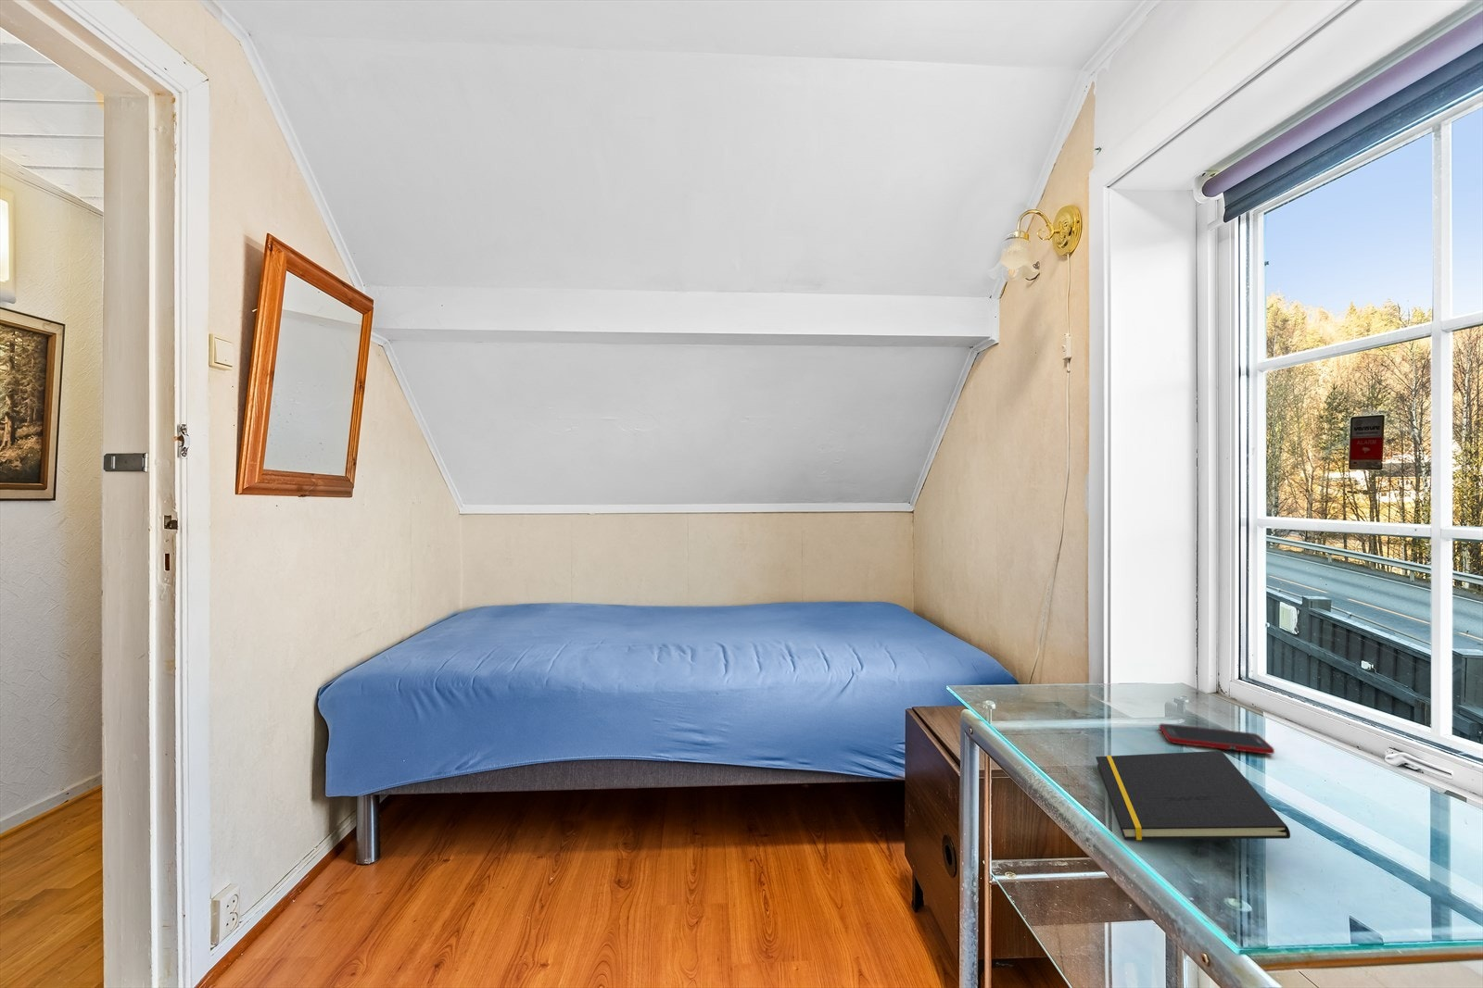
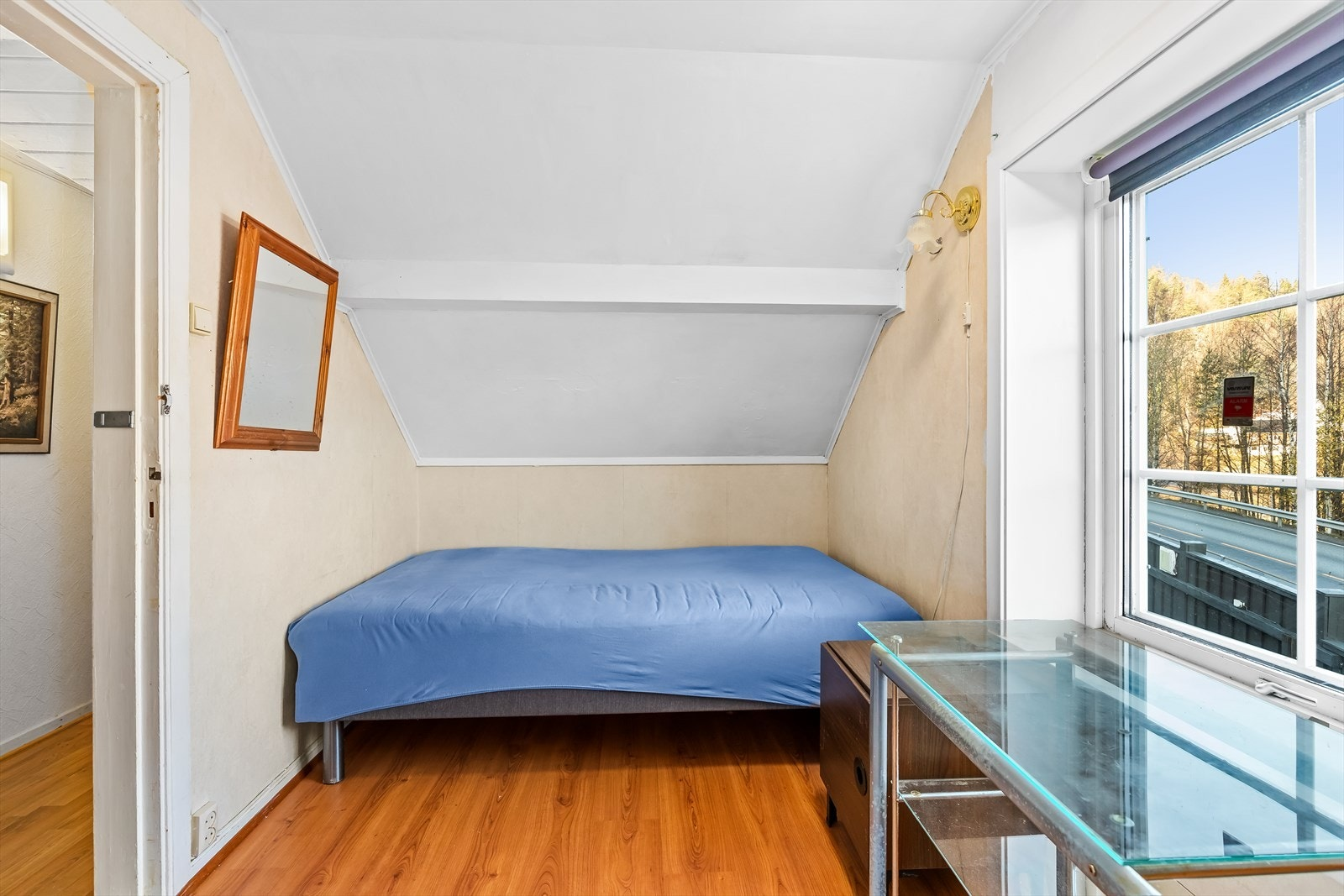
- notepad [1095,750,1291,840]
- cell phone [1157,722,1276,754]
